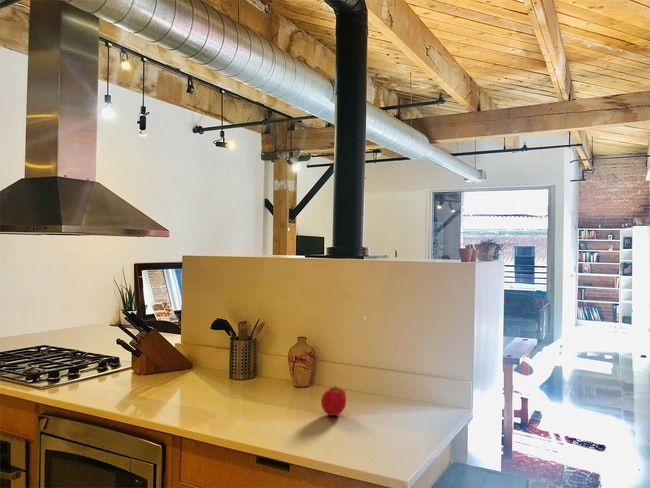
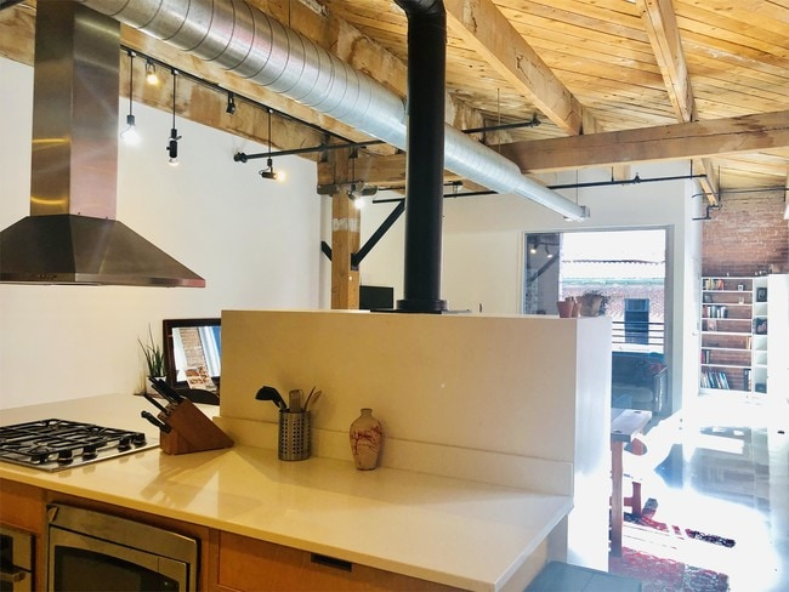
- fruit [320,384,347,417]
